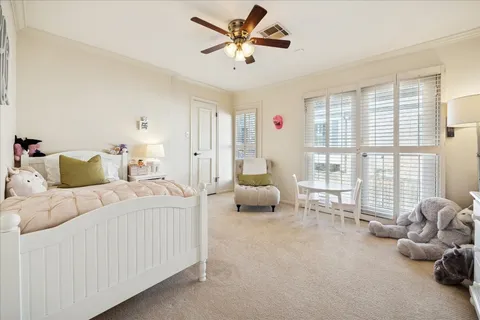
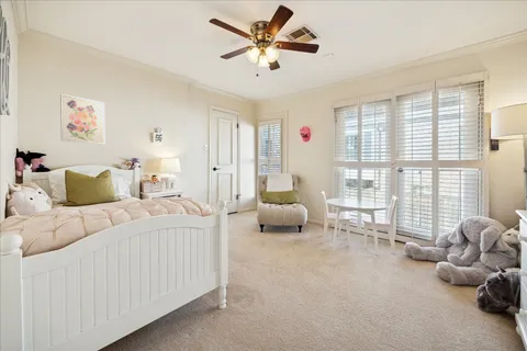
+ wall art [59,93,105,145]
